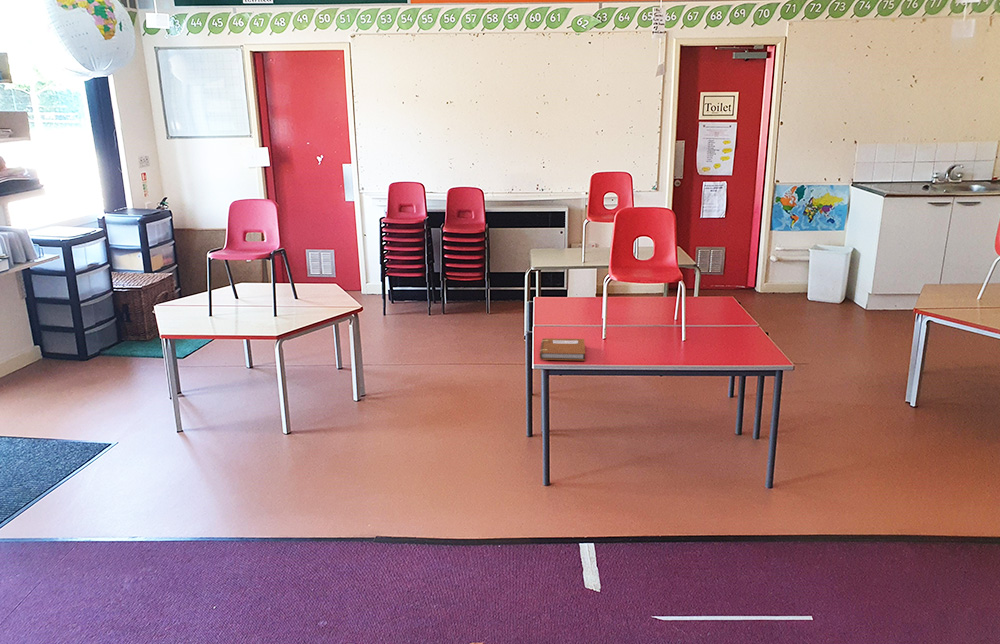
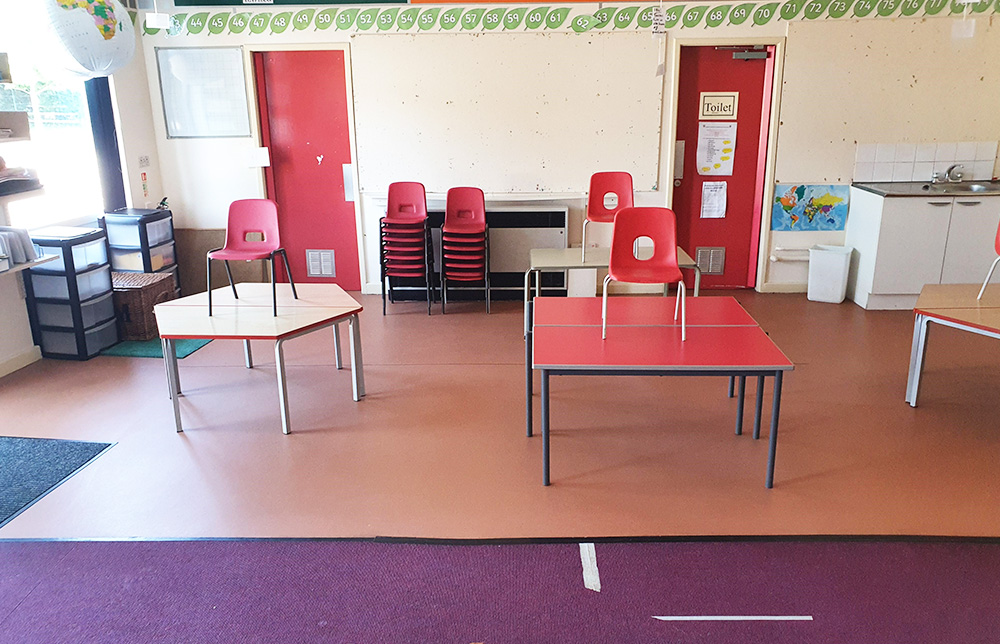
- notebook [539,337,586,361]
